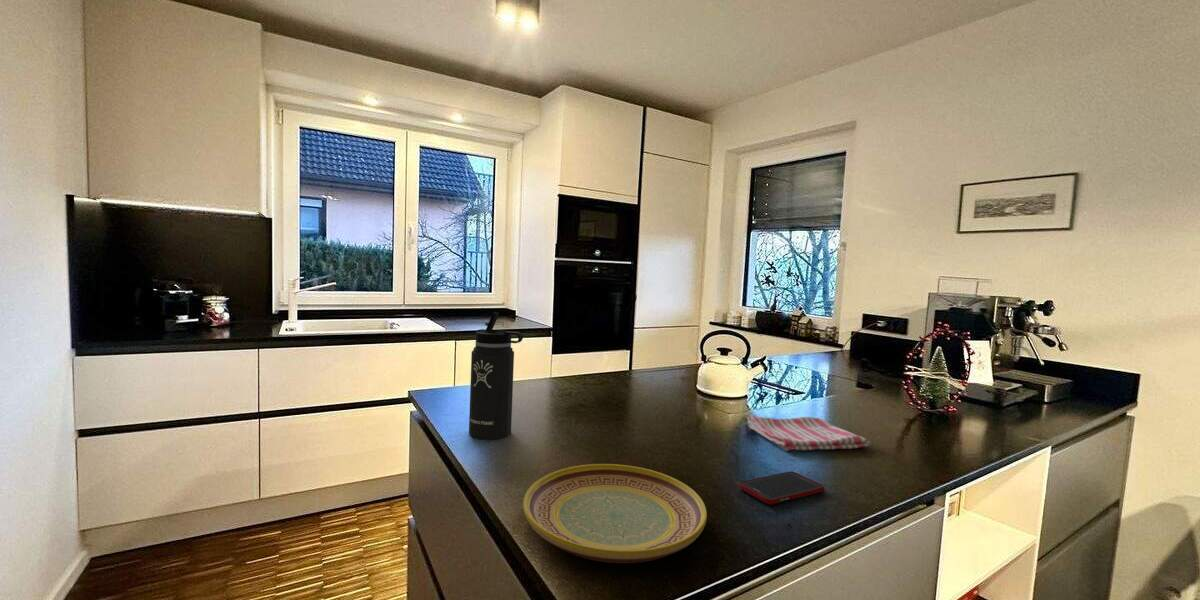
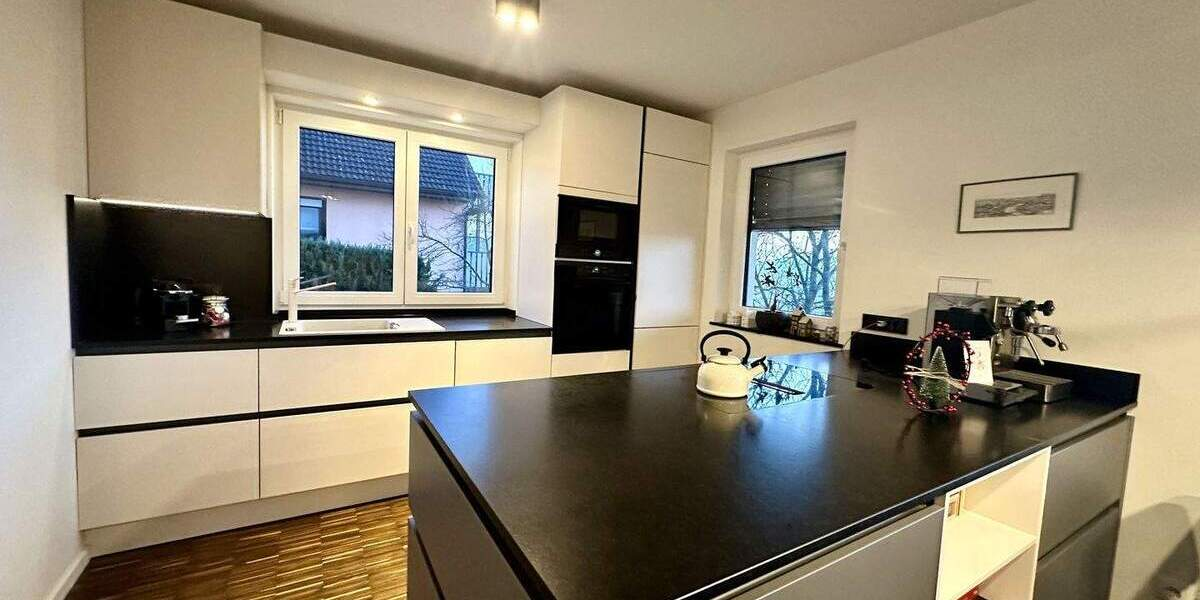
- cell phone [738,470,826,505]
- dish towel [746,414,871,452]
- plate [522,463,708,564]
- thermos bottle [468,311,524,440]
